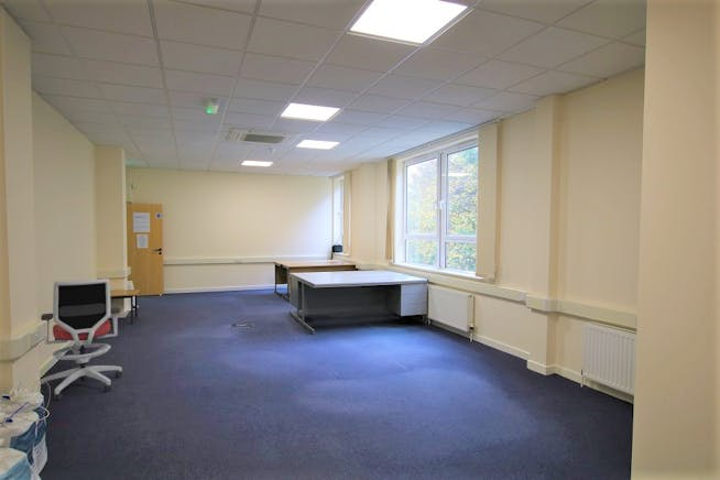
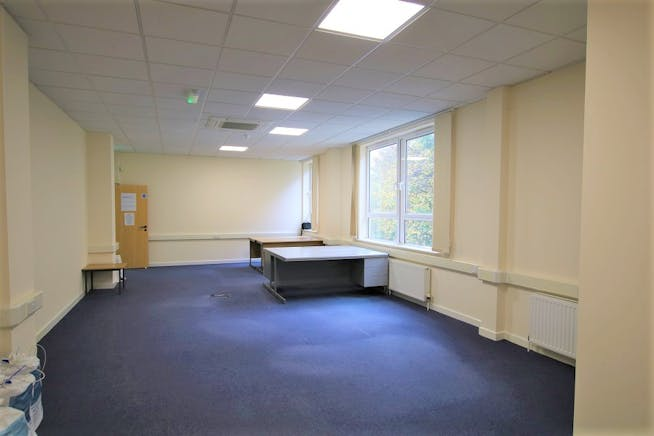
- office chair [40,277,123,401]
